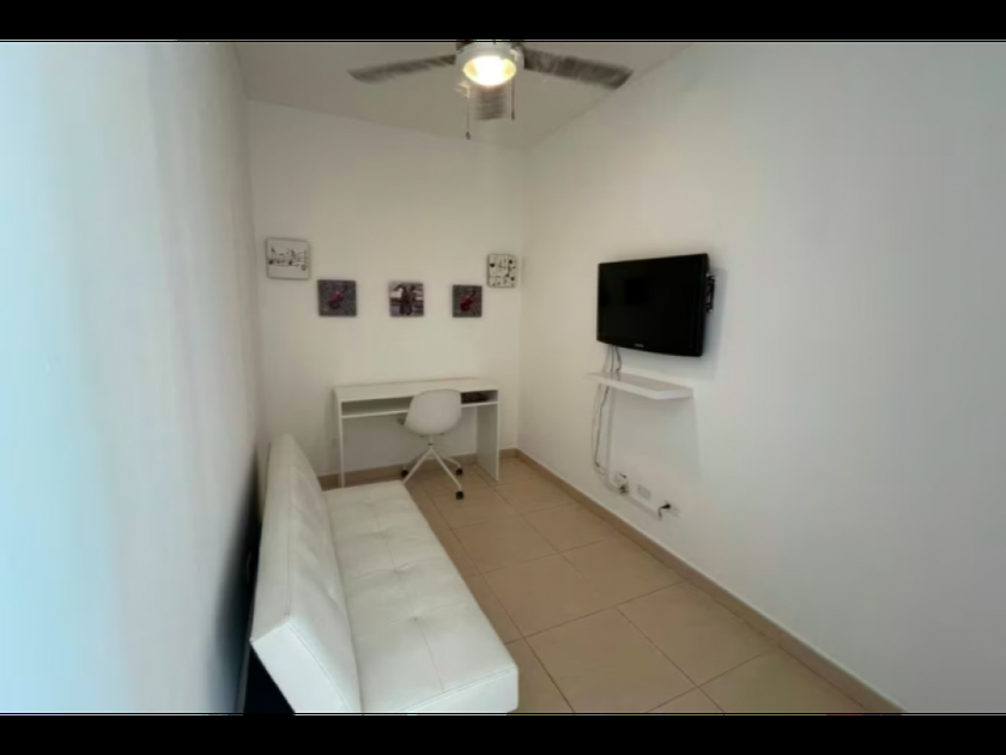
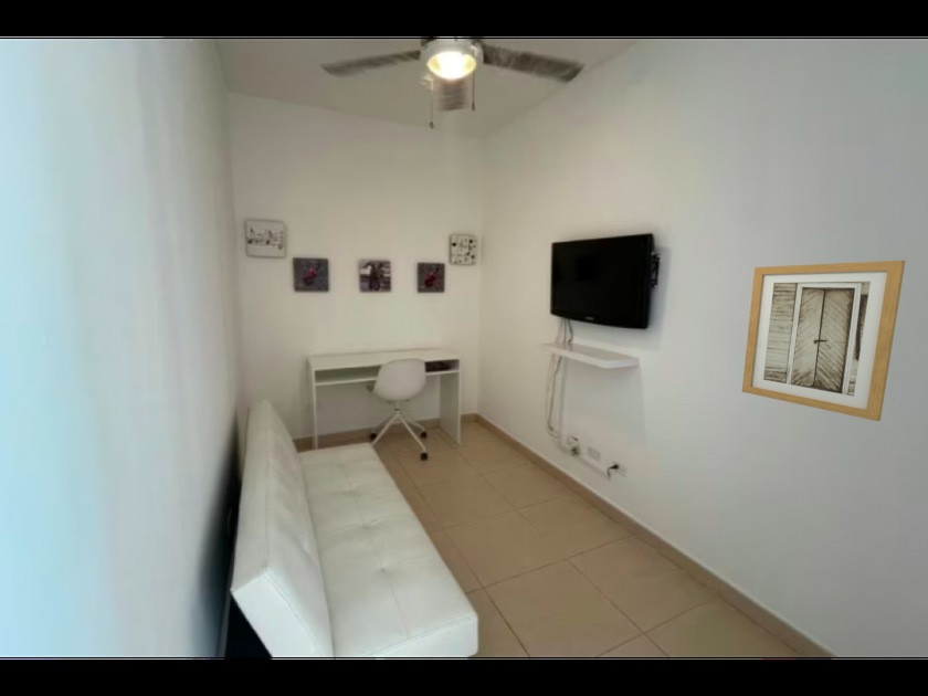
+ wall art [741,260,906,422]
